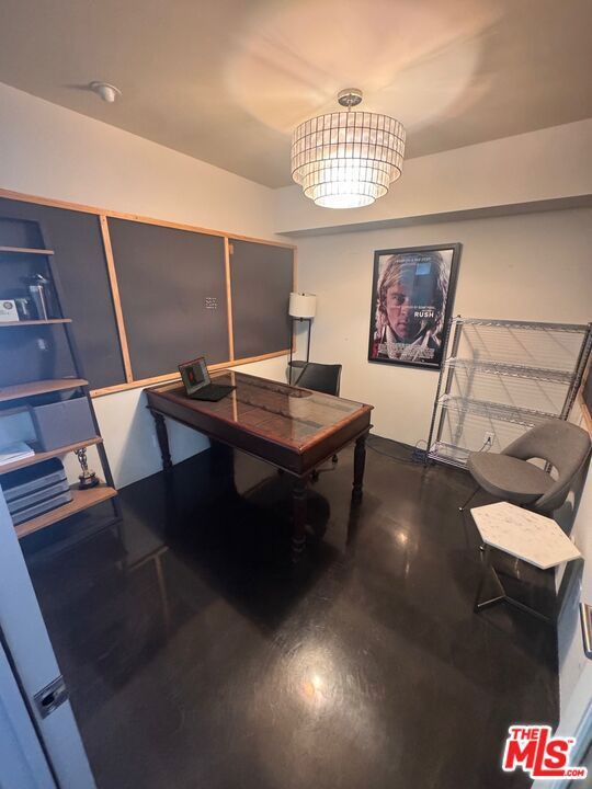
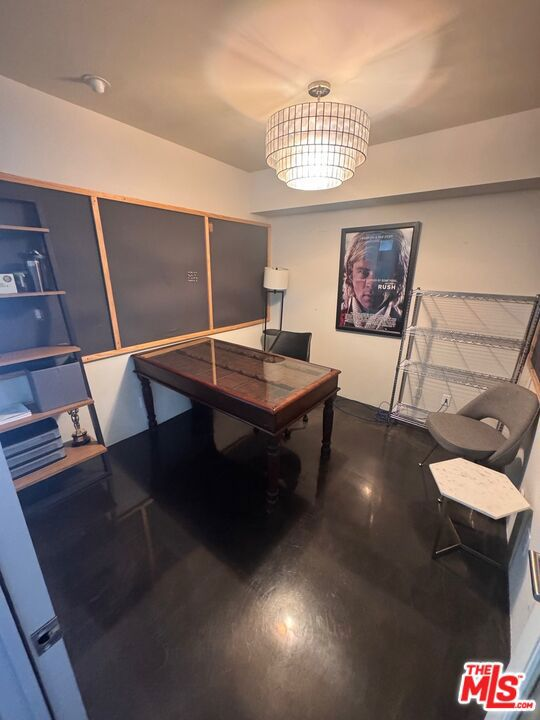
- laptop [177,356,239,401]
